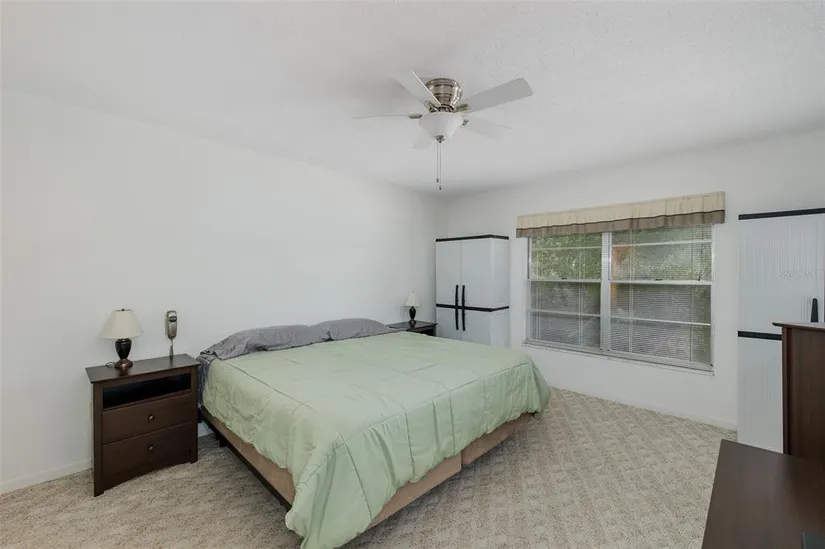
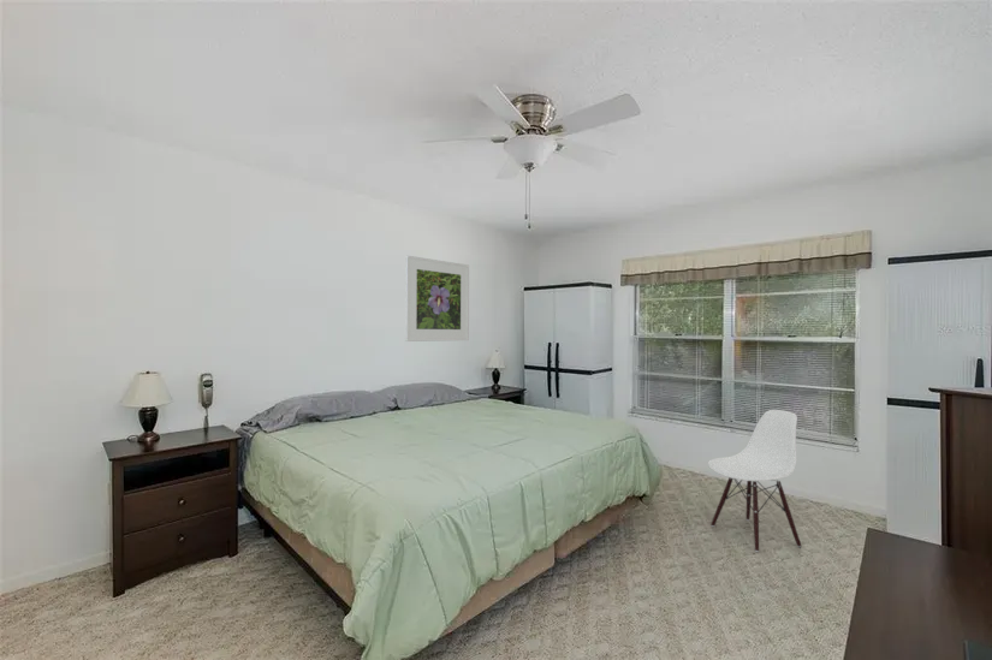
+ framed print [404,255,470,343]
+ chair [707,409,802,553]
